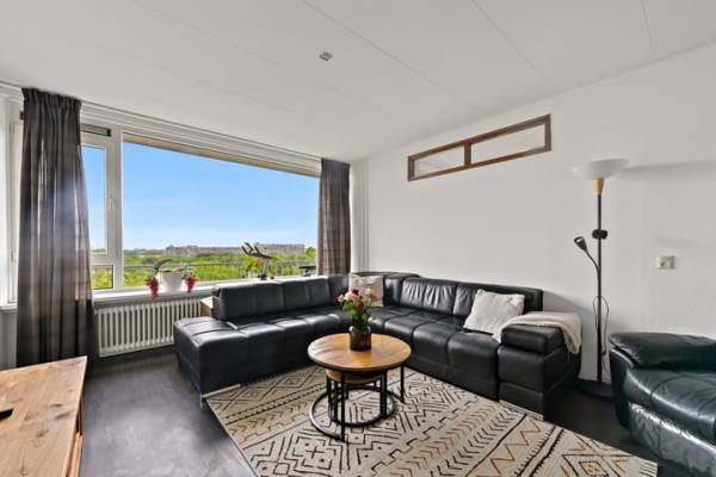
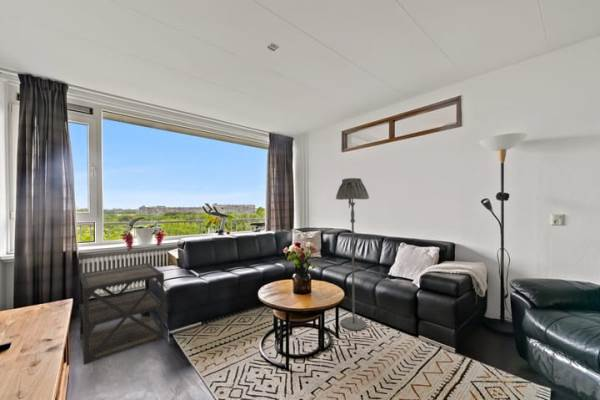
+ floor lamp [335,177,370,332]
+ side table [78,262,166,366]
